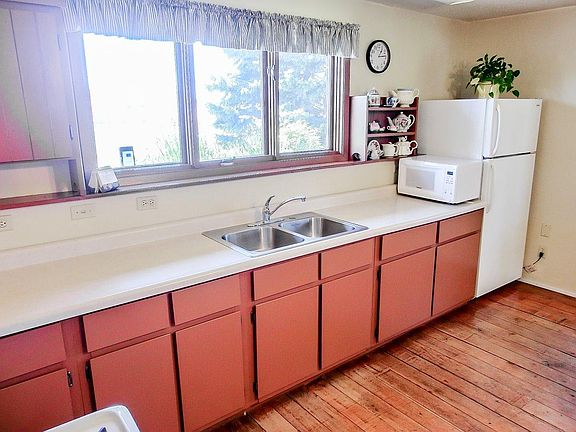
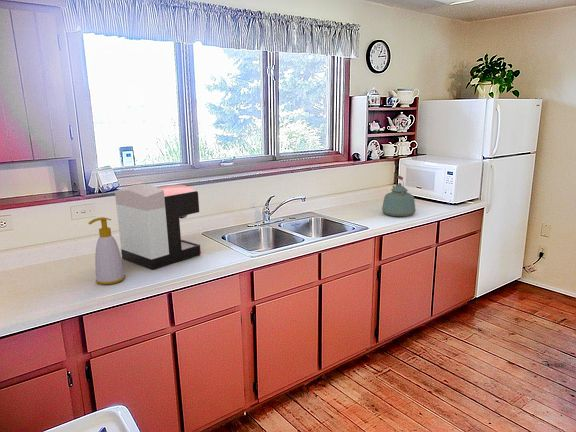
+ soap bottle [88,216,126,285]
+ coffee maker [114,183,202,271]
+ kettle [381,174,417,218]
